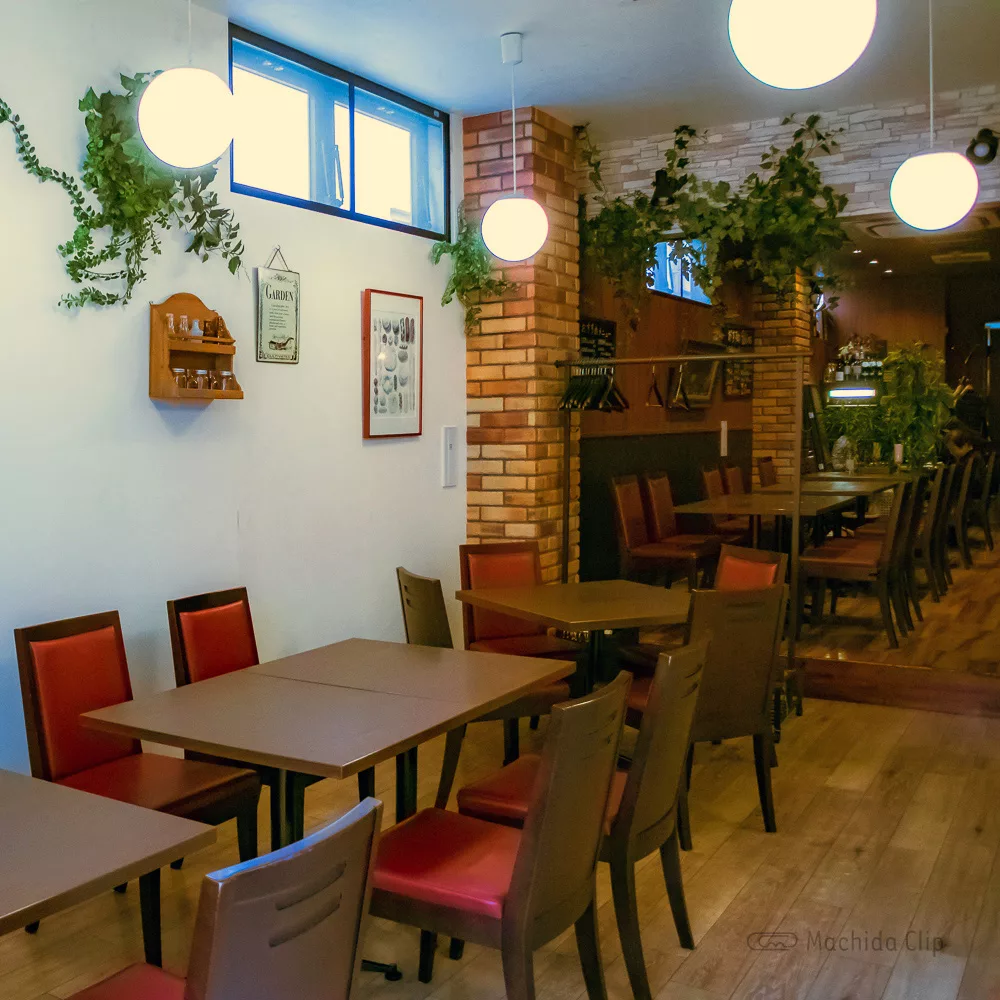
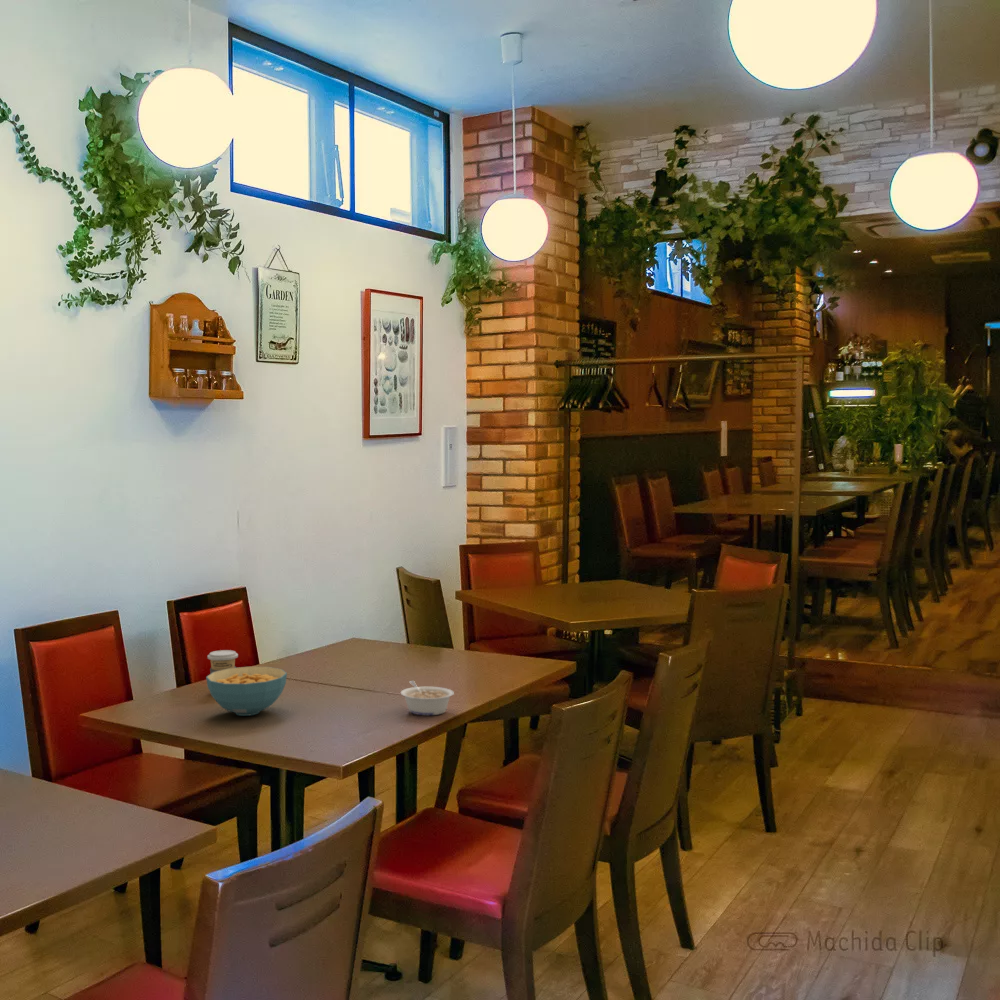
+ coffee cup [207,649,239,674]
+ legume [400,680,455,716]
+ cereal bowl [205,666,288,717]
